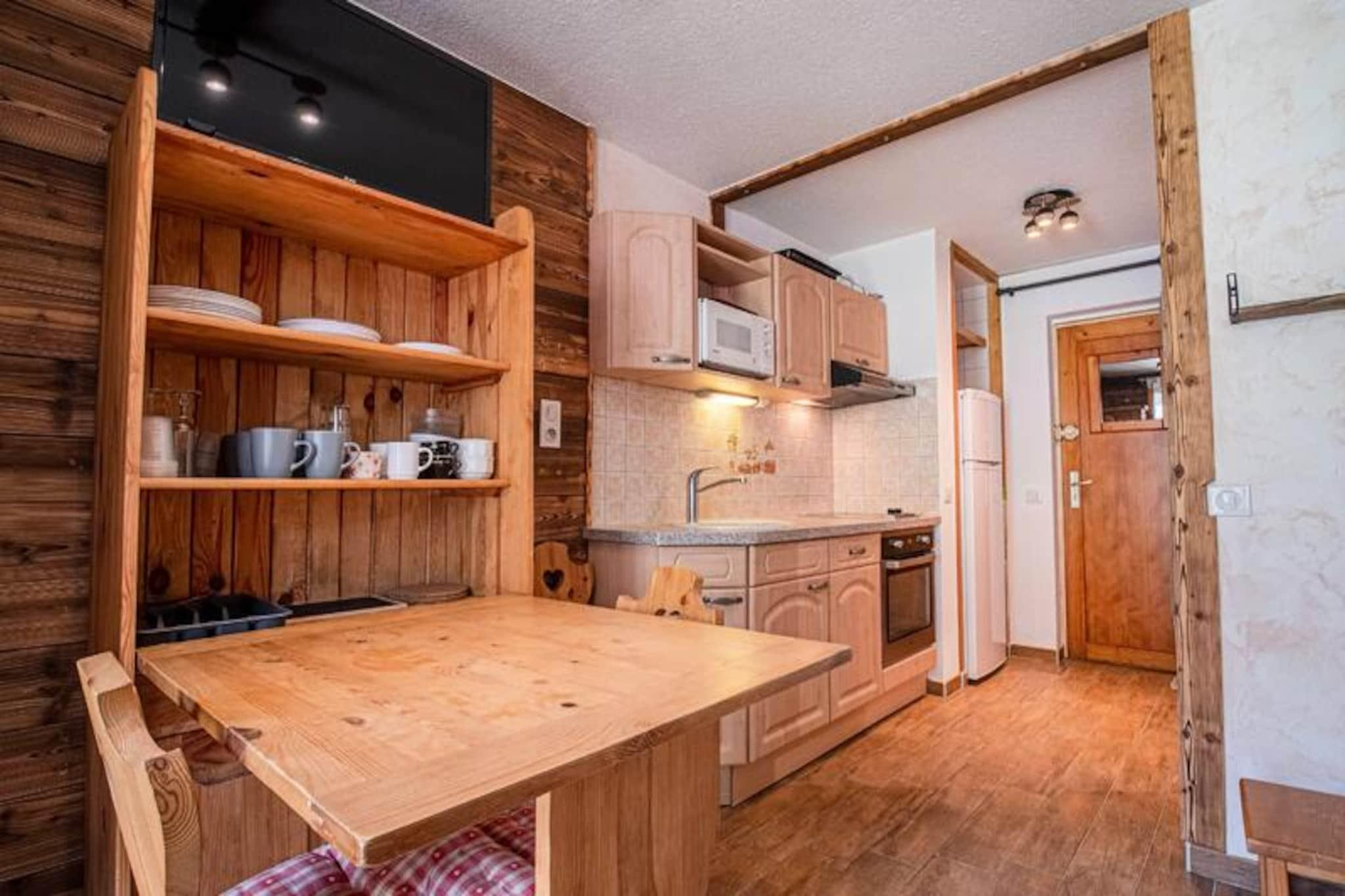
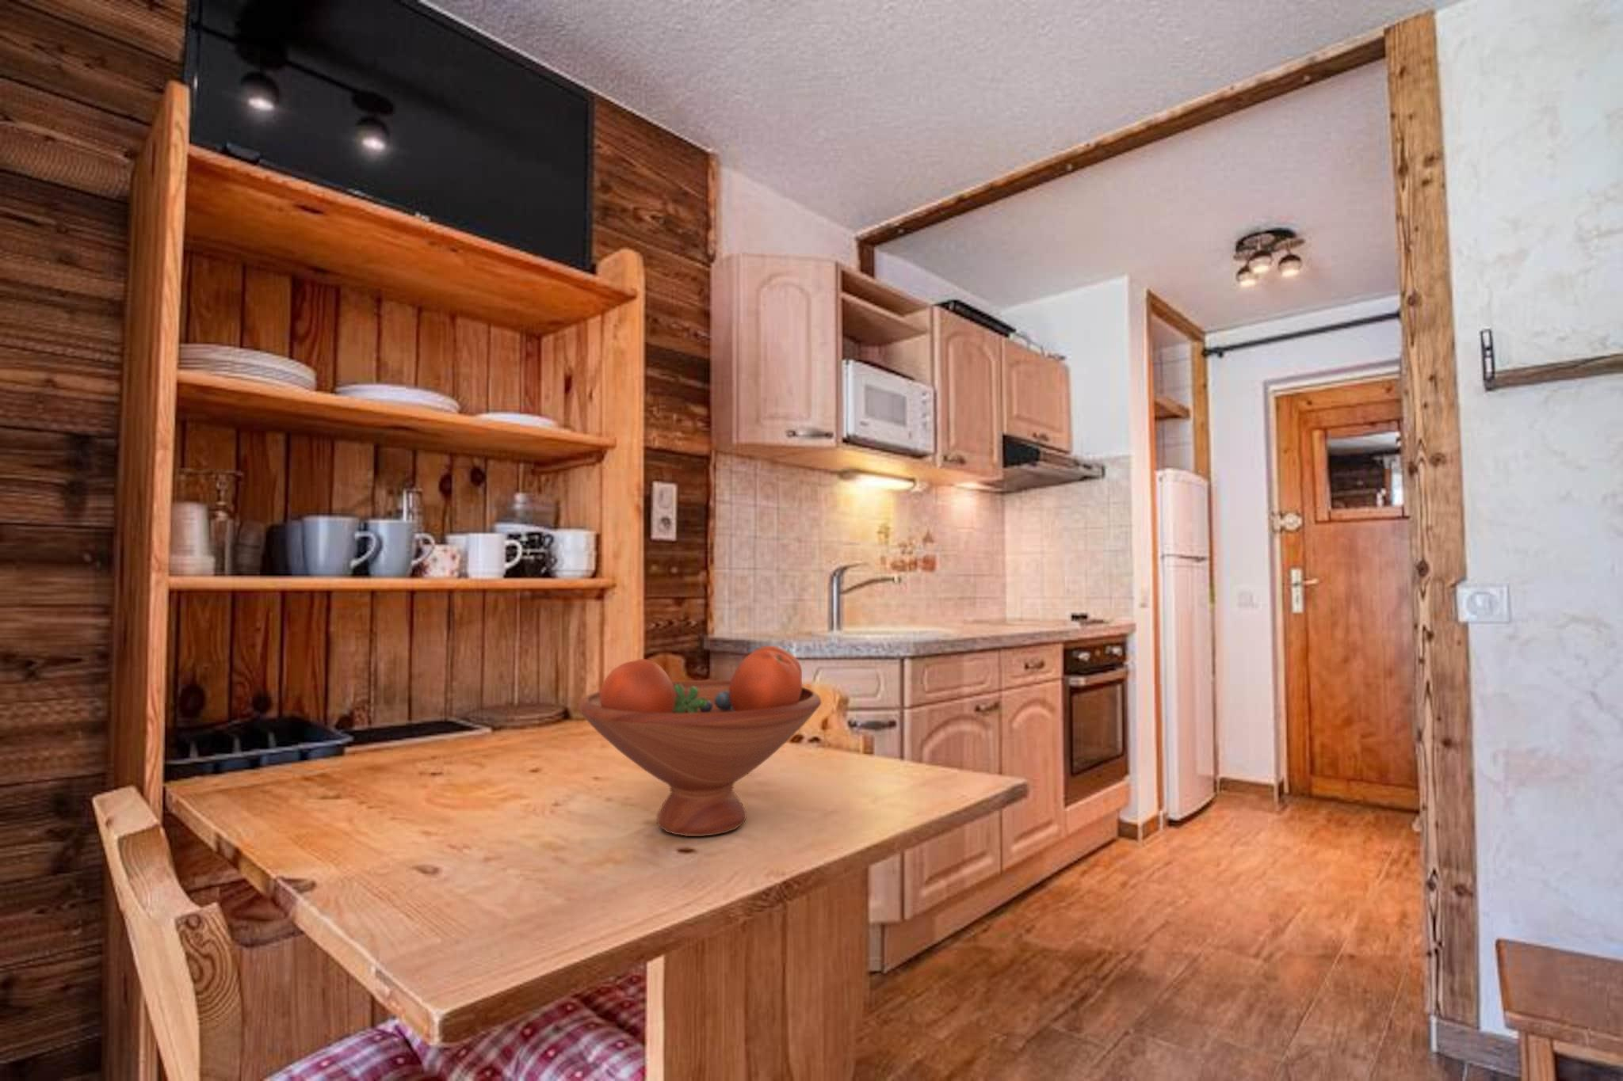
+ fruit bowl [577,645,822,837]
